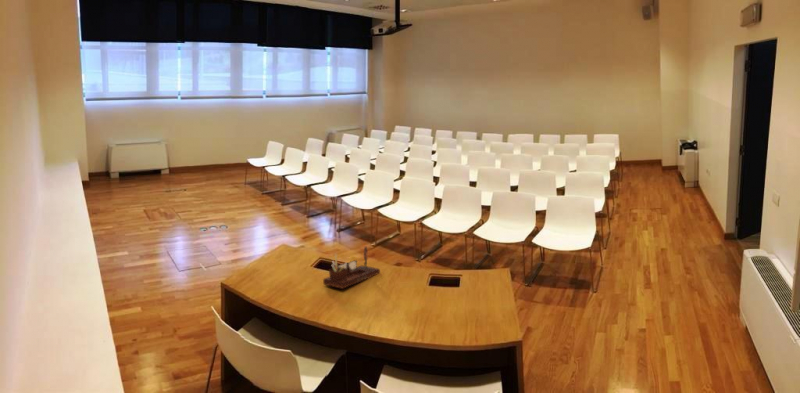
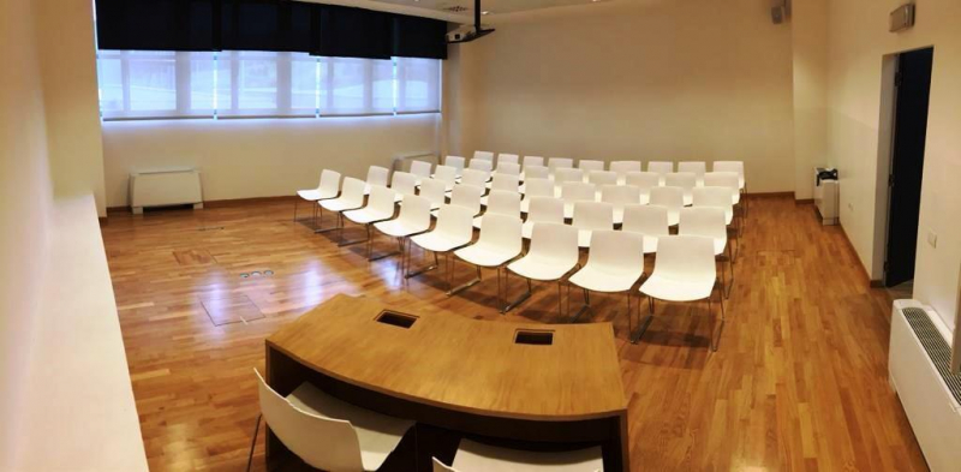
- desk organizer [322,245,381,290]
